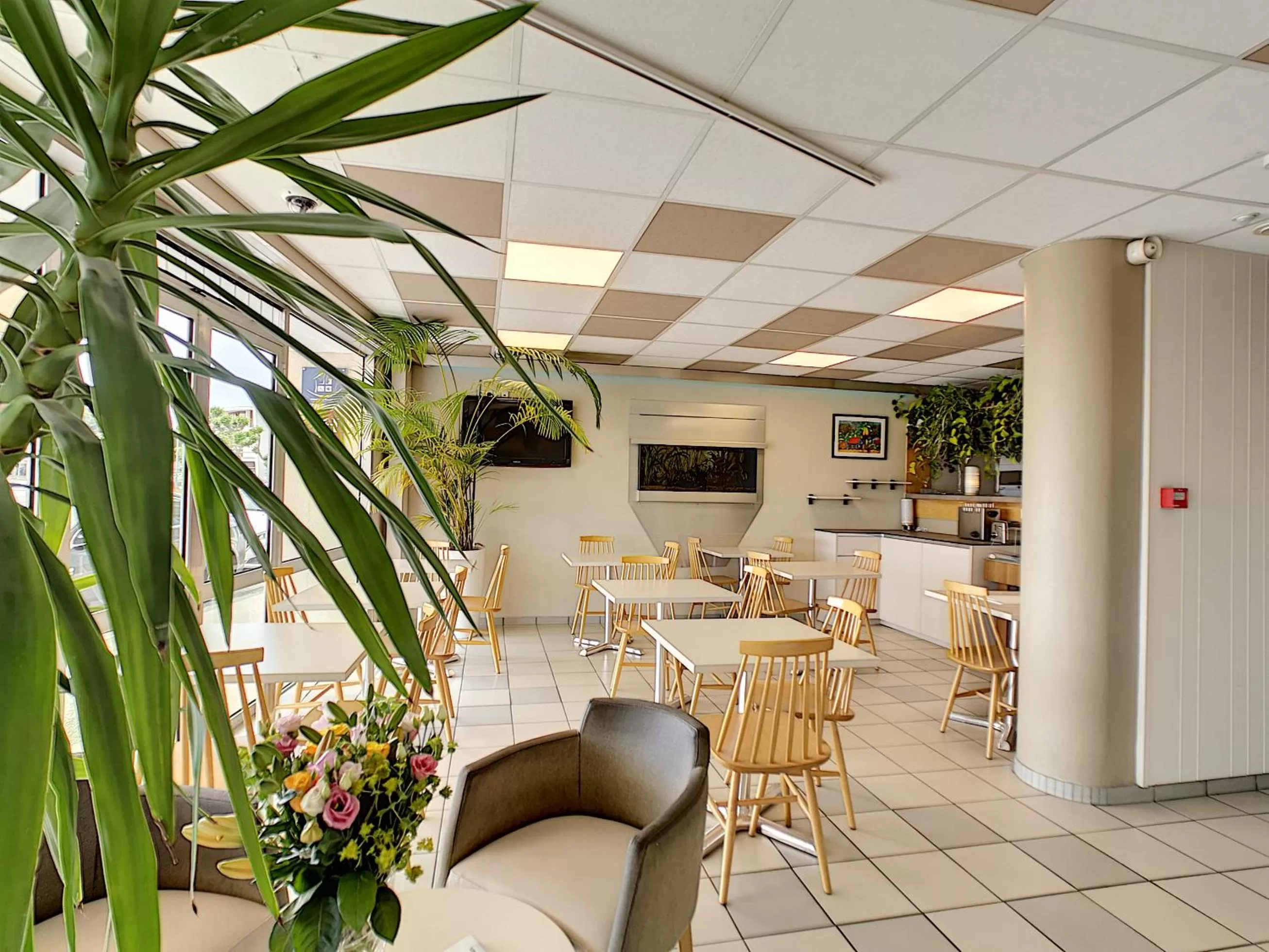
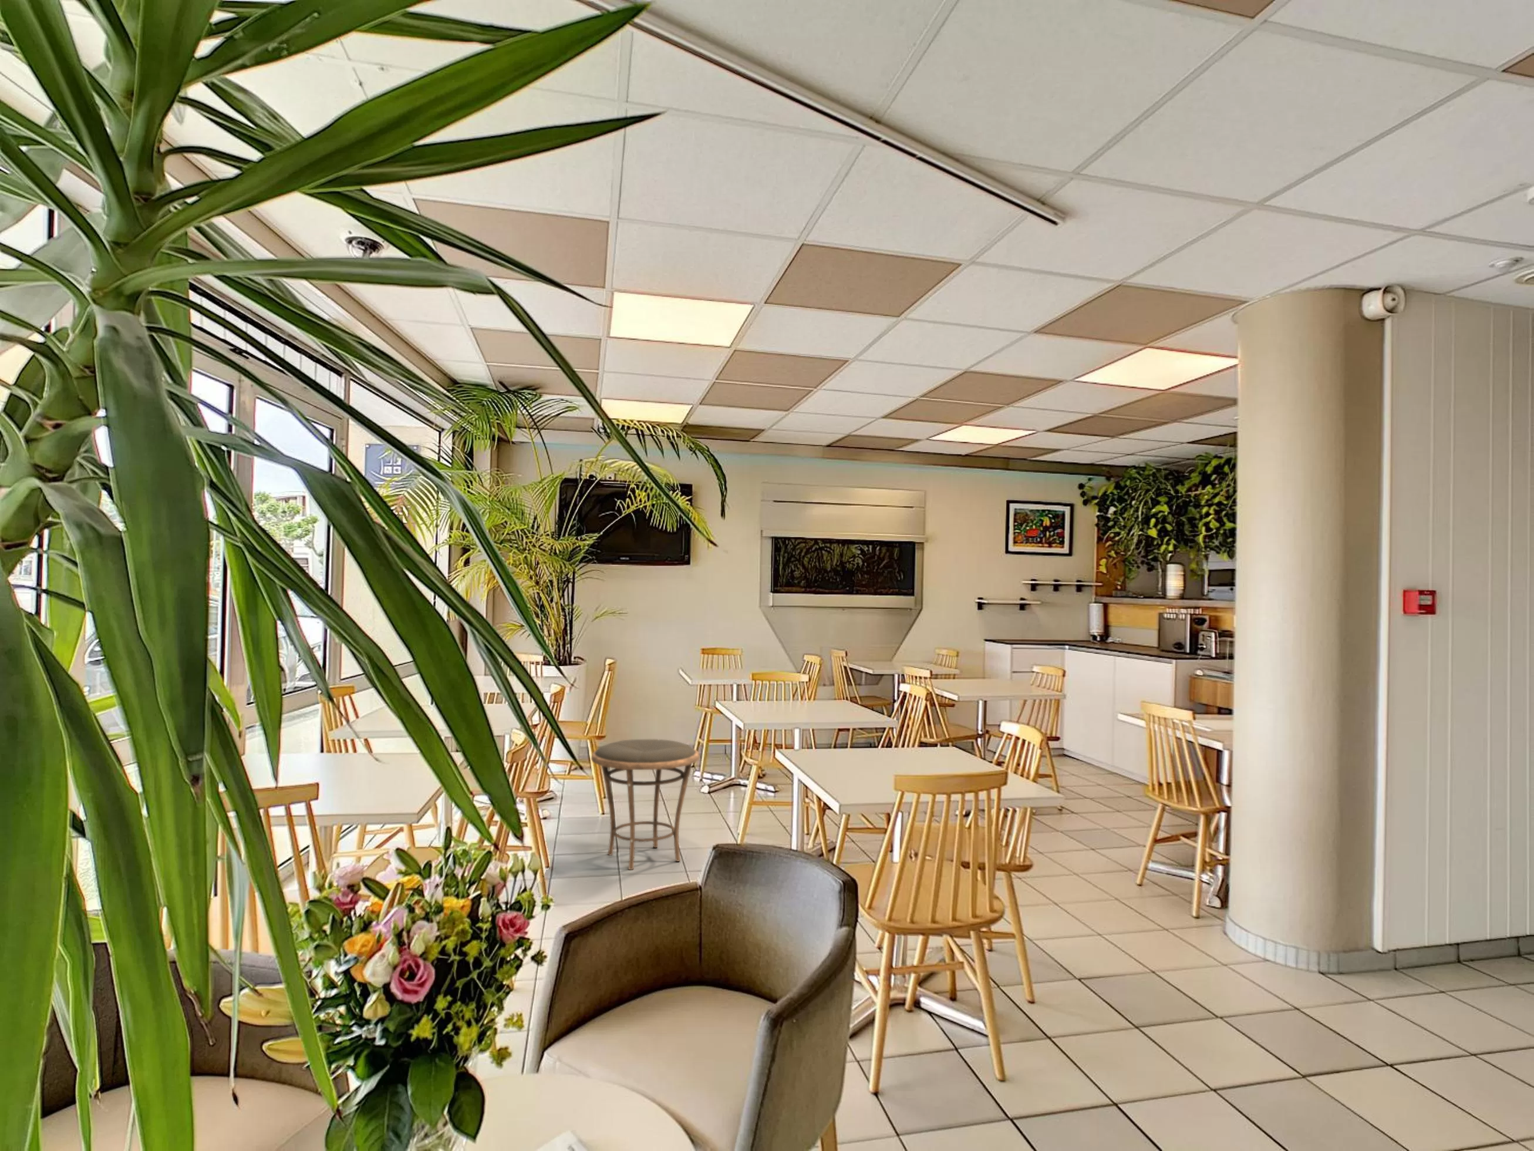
+ side table [591,739,700,871]
